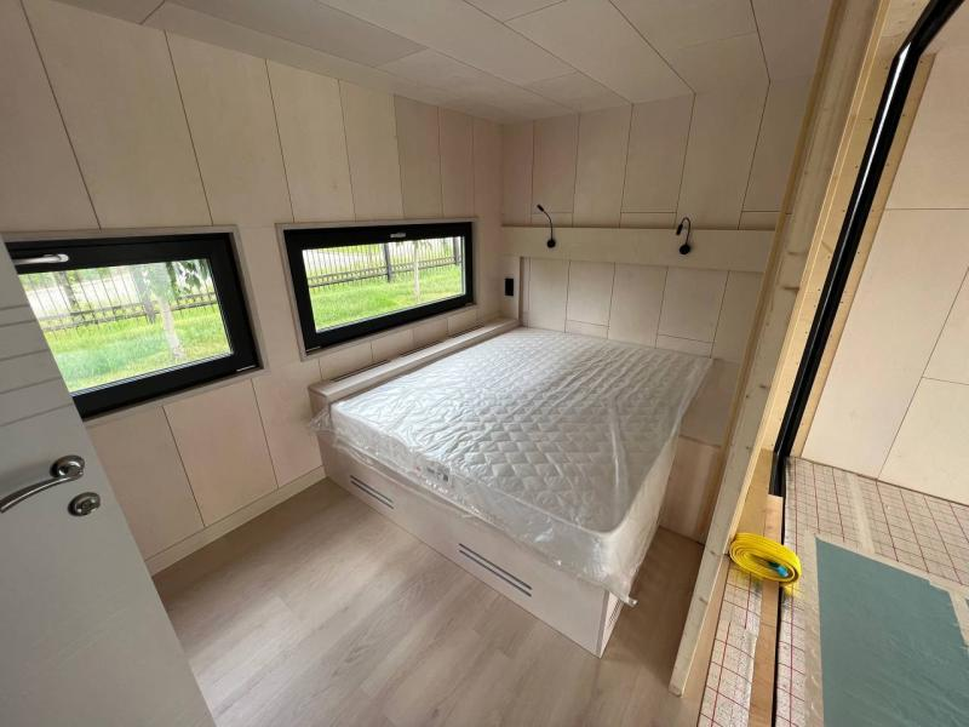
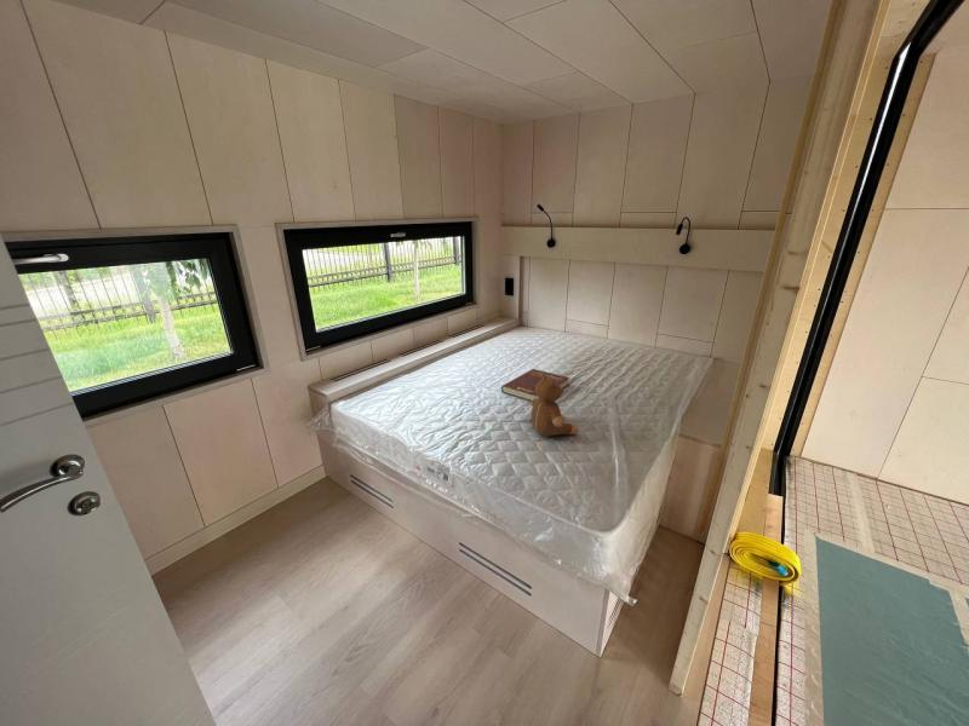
+ teddy bear [529,370,579,438]
+ book [500,368,570,402]
